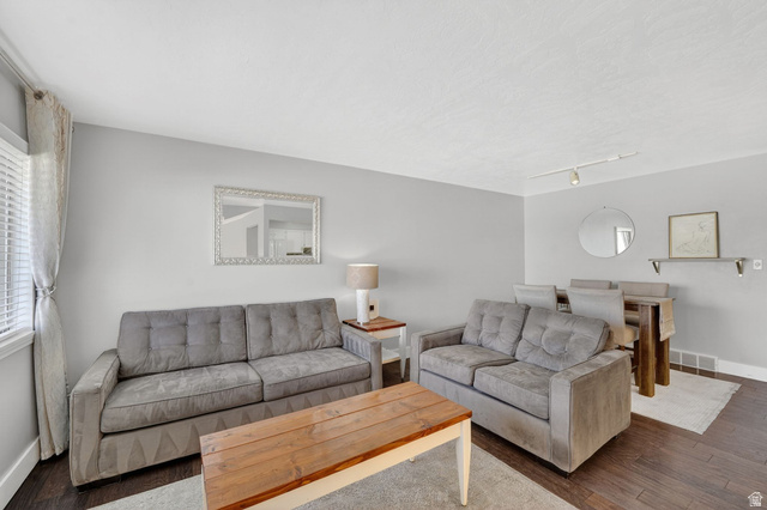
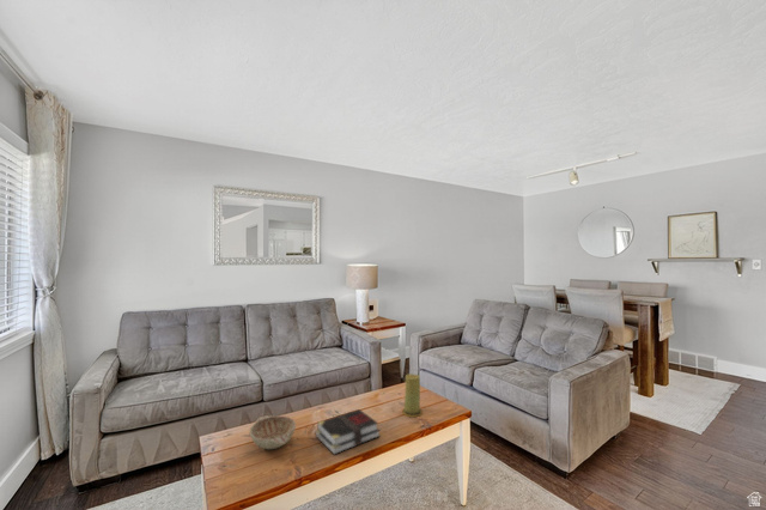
+ book [315,408,382,456]
+ decorative bowl [249,414,297,450]
+ candle [401,374,424,418]
